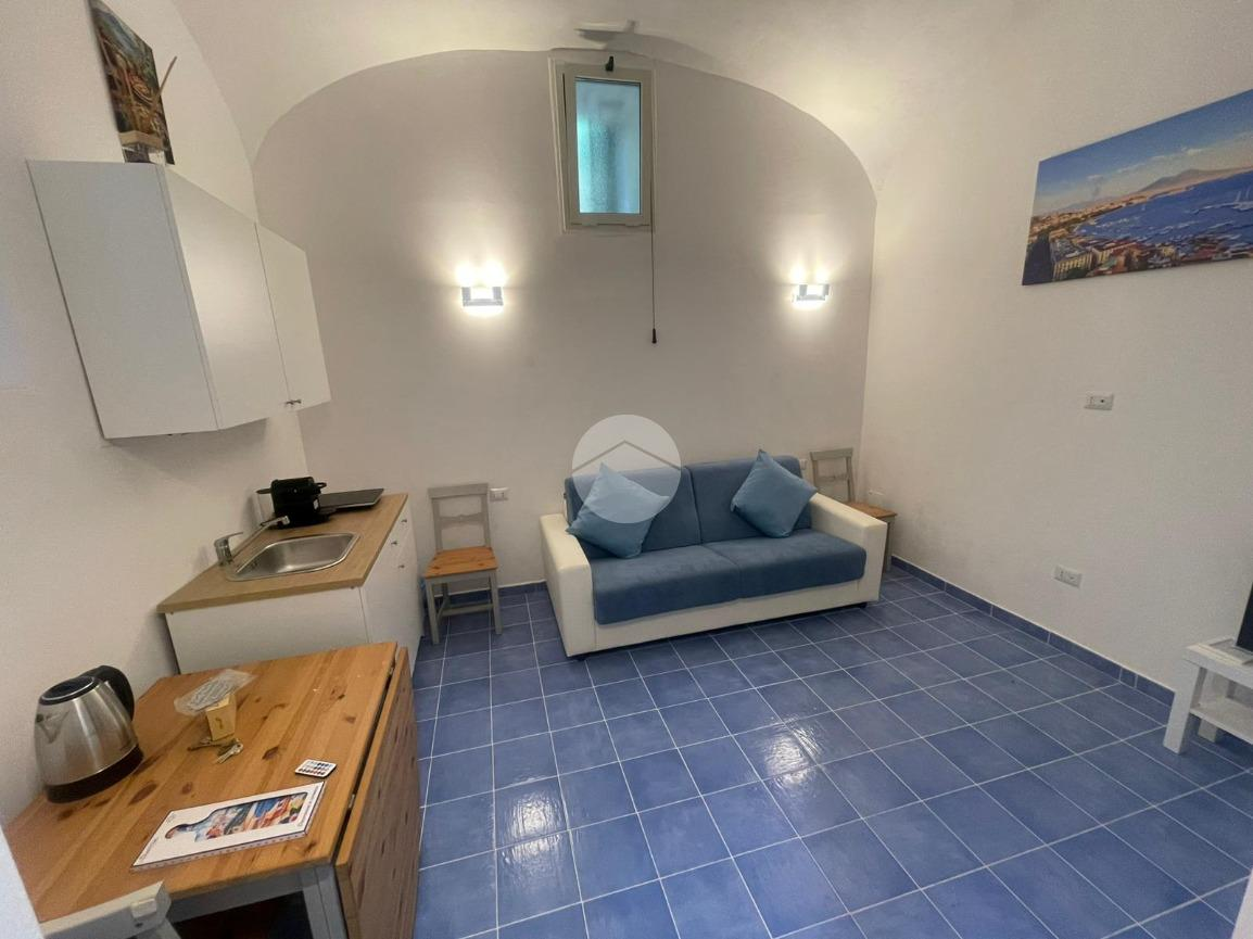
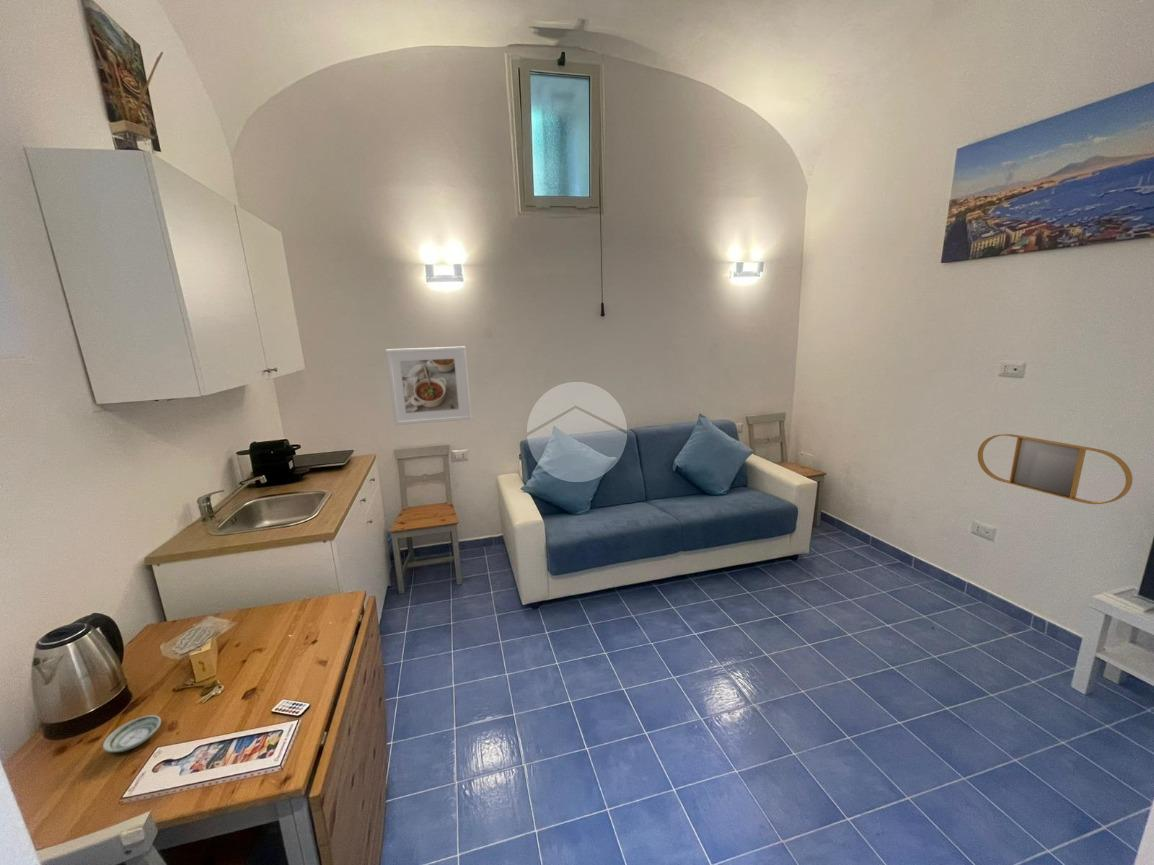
+ home mirror [977,433,1133,505]
+ saucer [102,714,162,753]
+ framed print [385,345,472,426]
